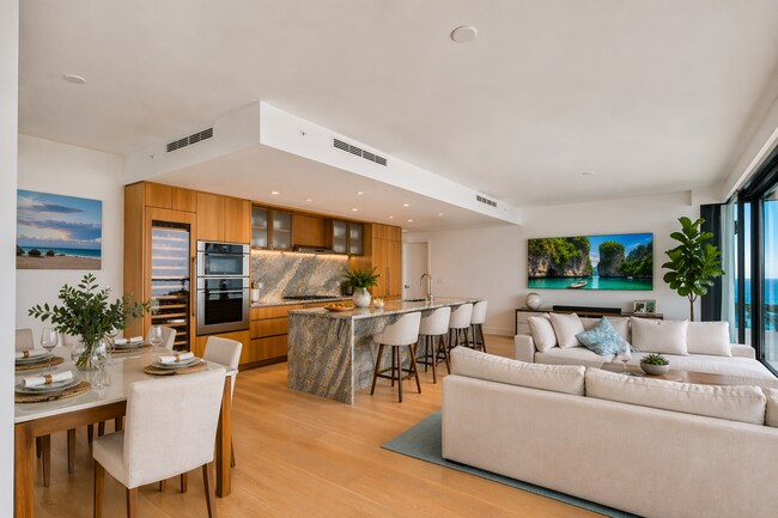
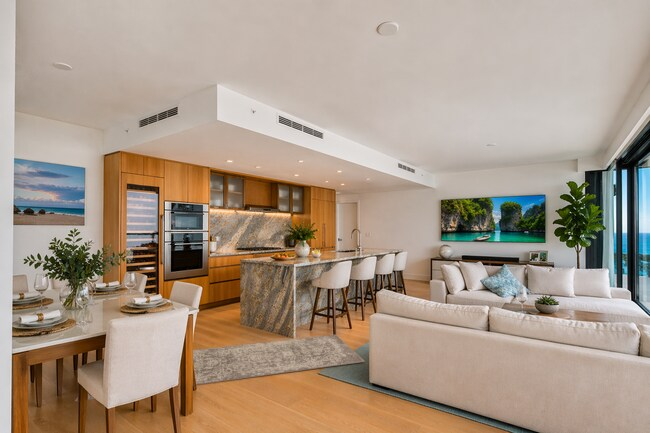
+ rug [74,333,366,402]
